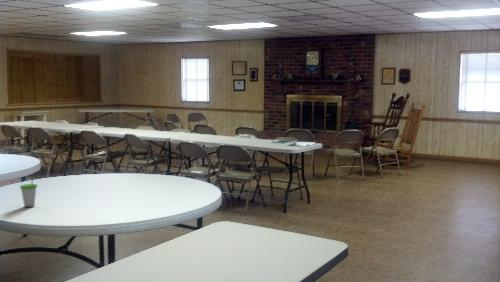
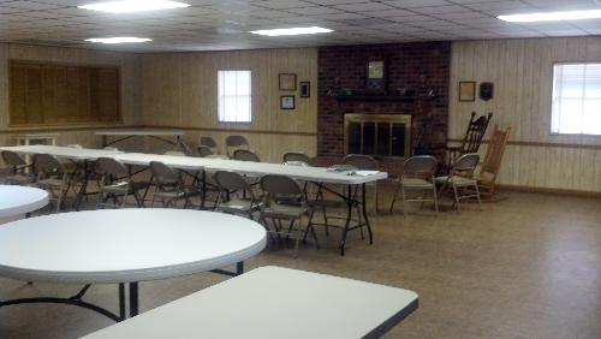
- cup [19,176,38,208]
